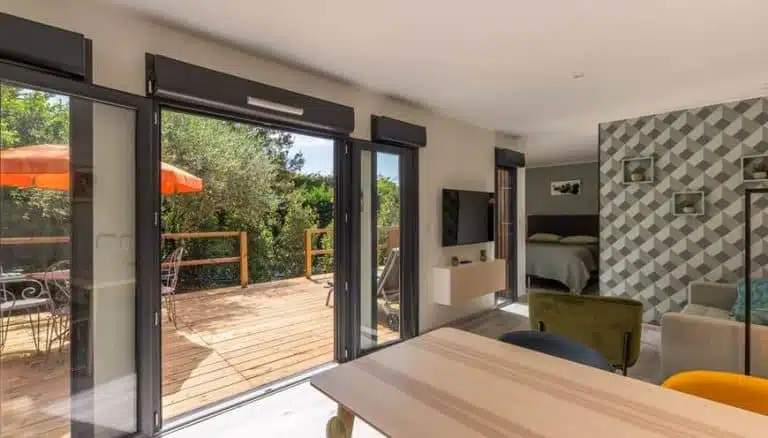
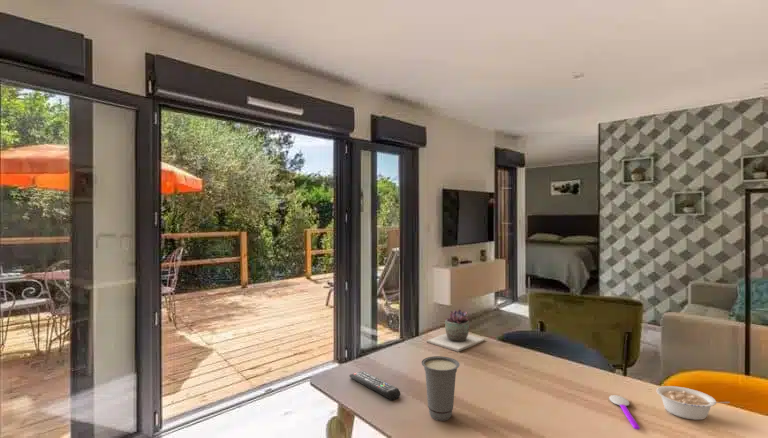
+ legume [655,385,731,421]
+ remote control [348,370,401,401]
+ spoon [608,394,641,430]
+ cup [421,355,461,422]
+ succulent plant [425,308,485,353]
